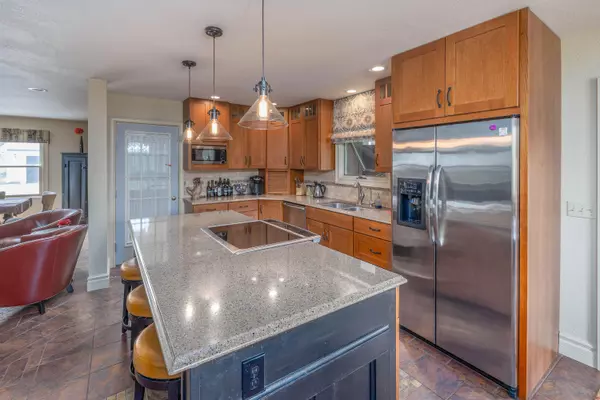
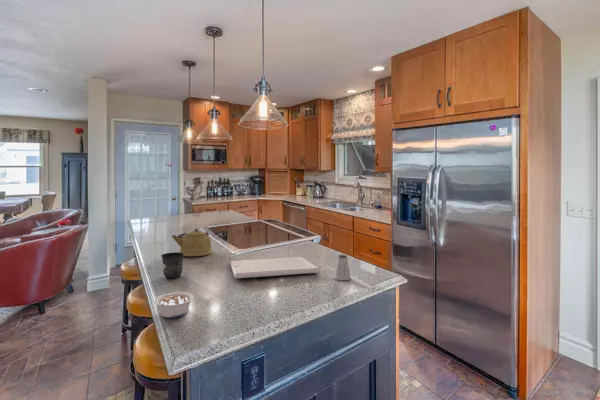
+ kettle [171,227,214,257]
+ saltshaker [333,254,352,281]
+ mug [160,251,185,280]
+ legume [153,291,195,319]
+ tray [229,256,321,279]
